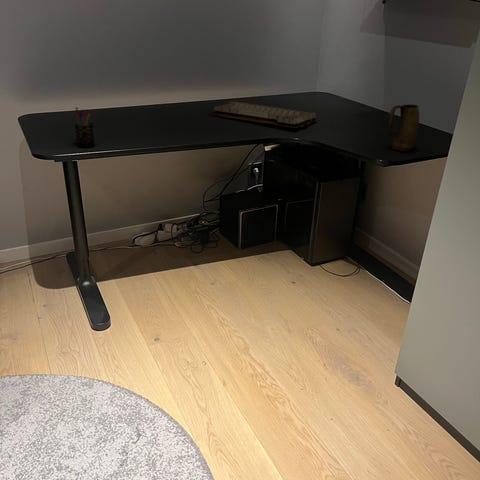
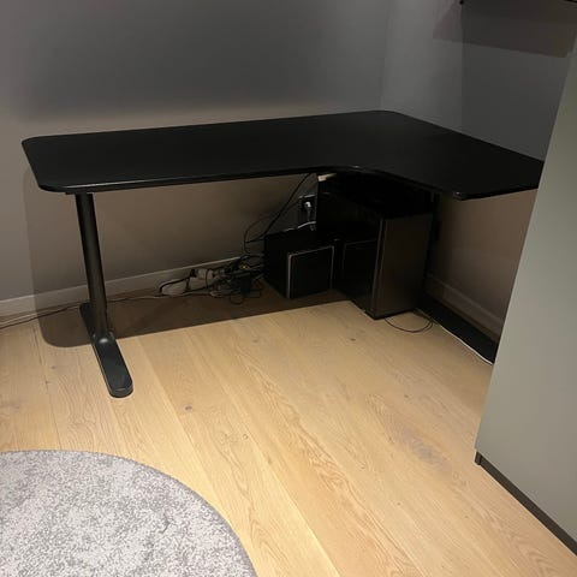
- keyboard [208,100,318,129]
- pen holder [70,106,96,148]
- mug [387,104,420,152]
